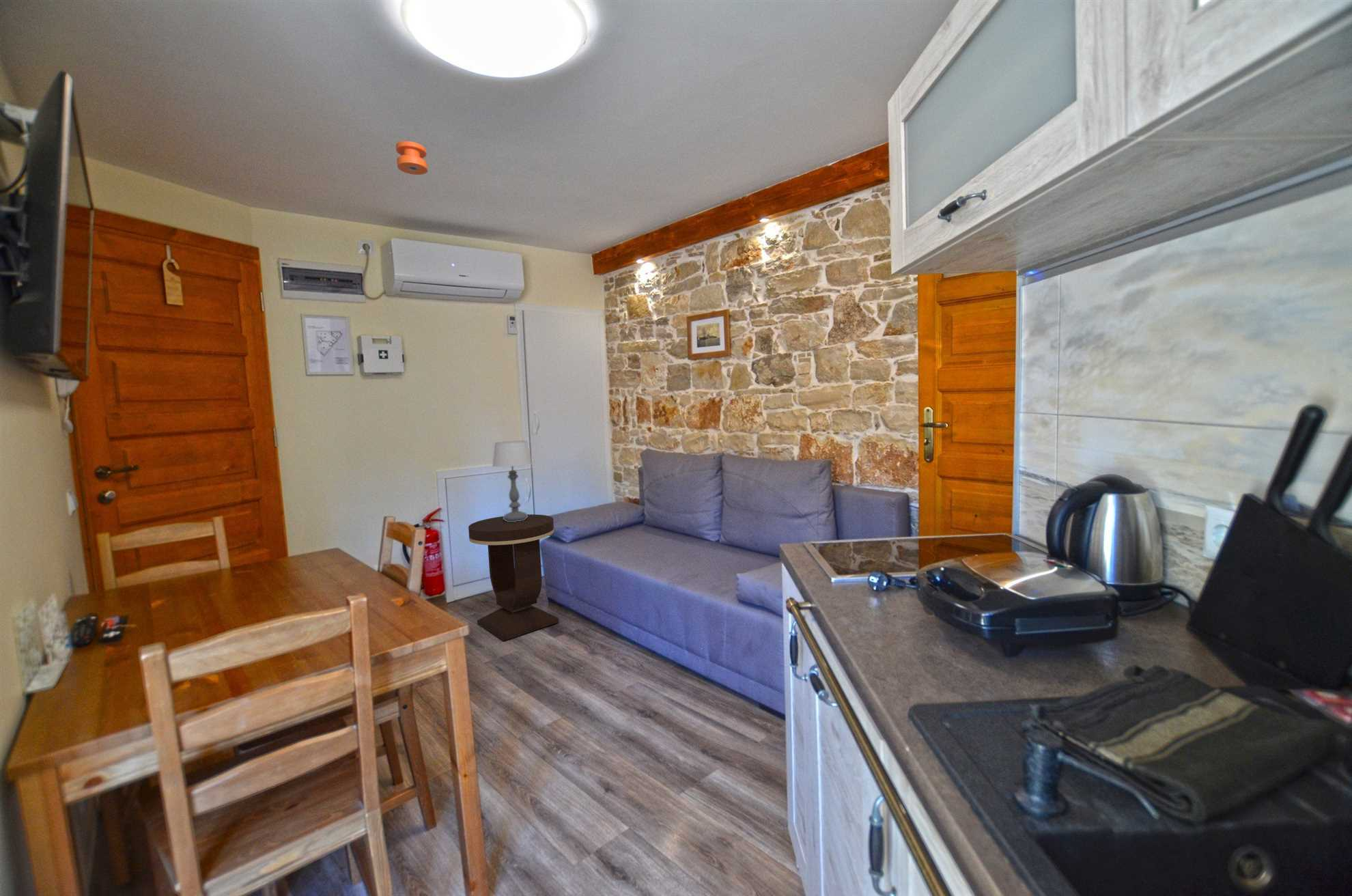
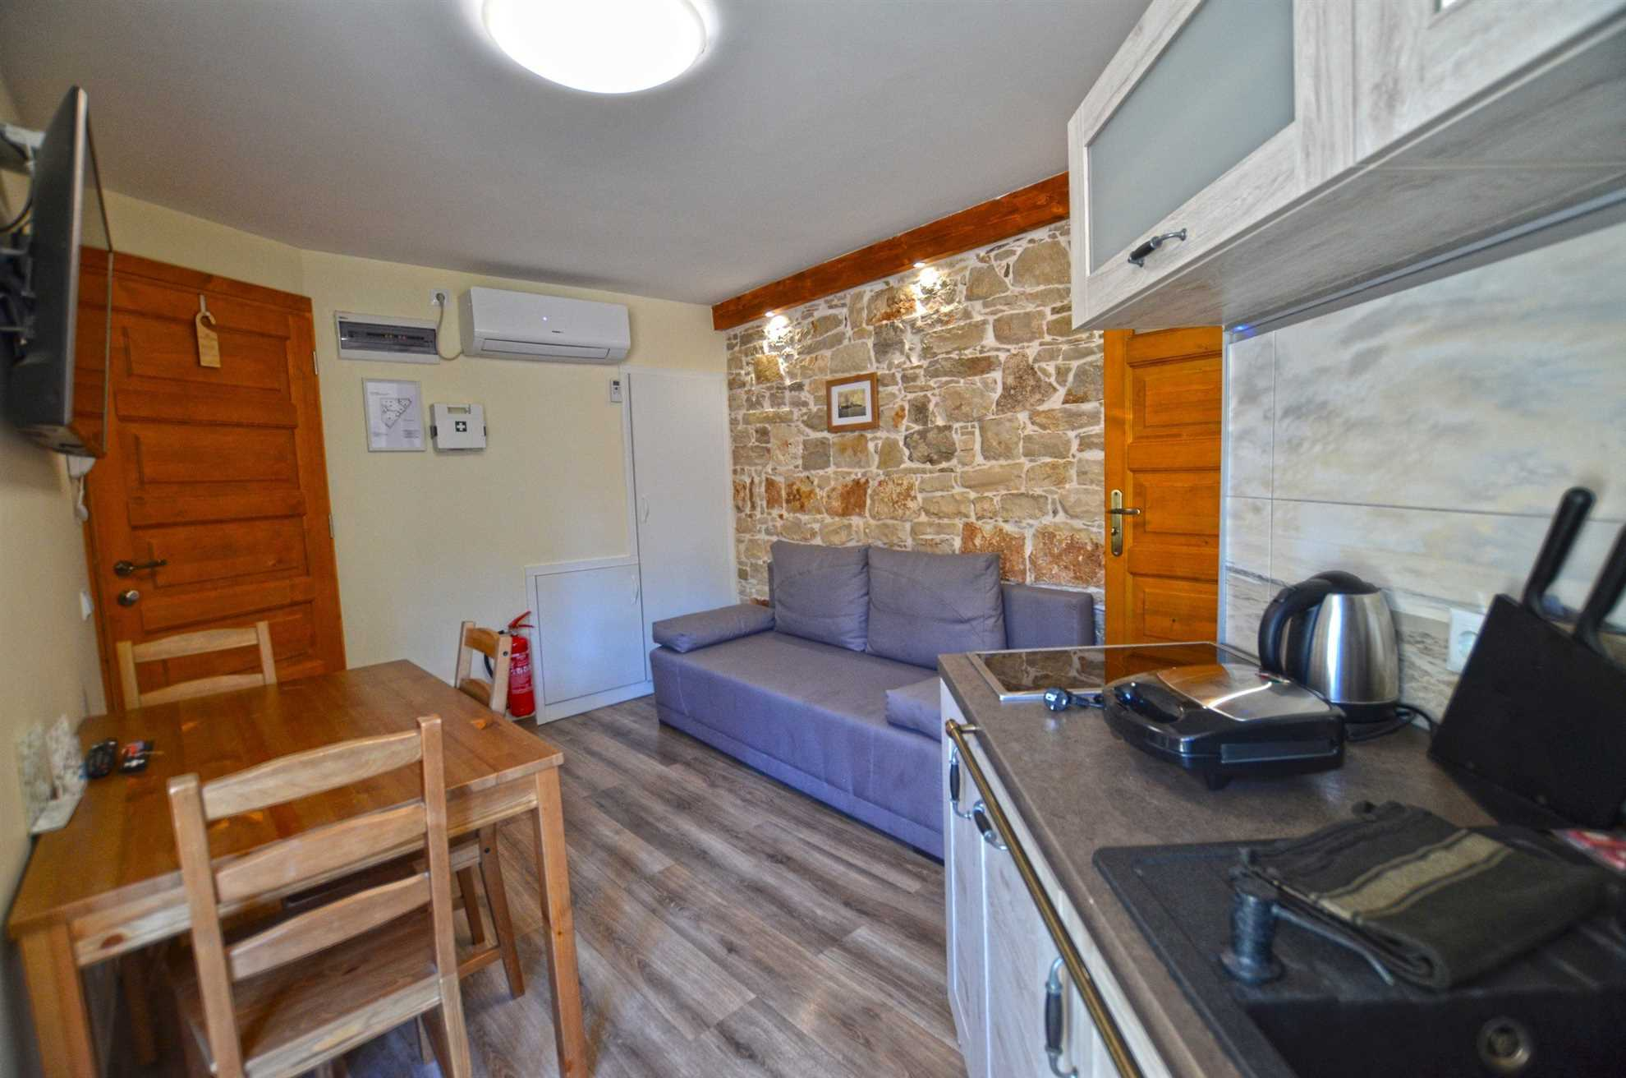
- side table [468,514,559,642]
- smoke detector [395,141,428,176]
- table lamp [492,440,533,522]
